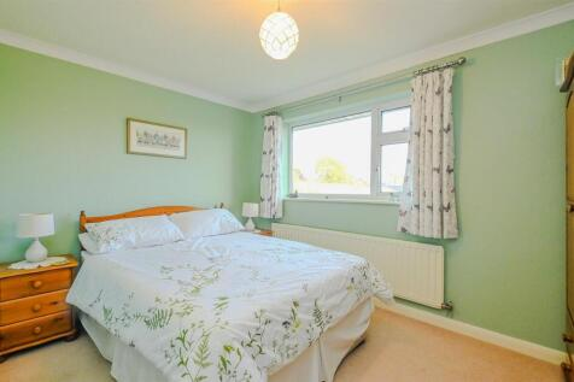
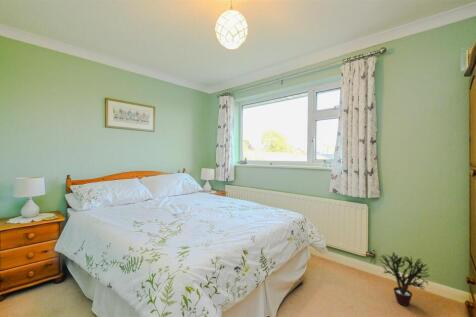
+ potted plant [379,252,430,307]
